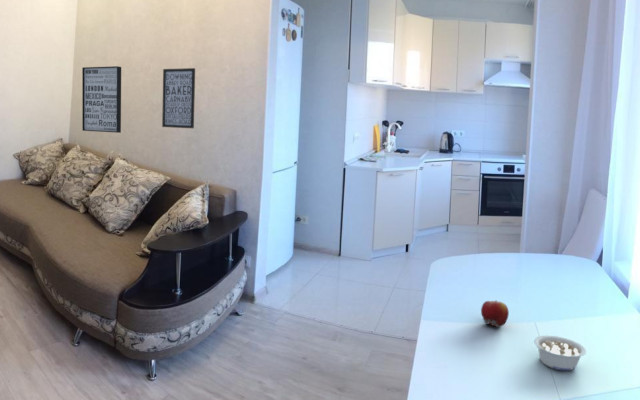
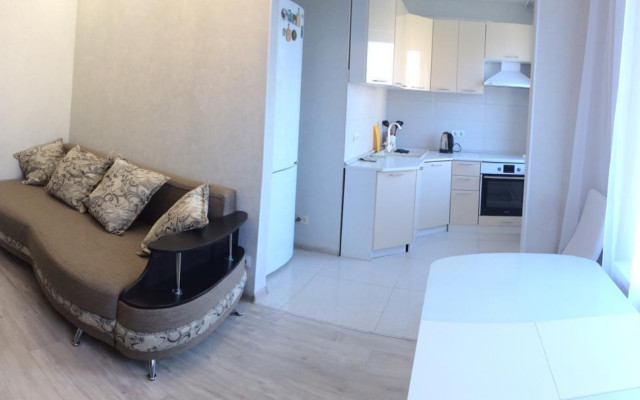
- wall art [81,65,122,134]
- legume [533,334,587,372]
- wall art [161,67,196,129]
- apple [480,300,510,329]
